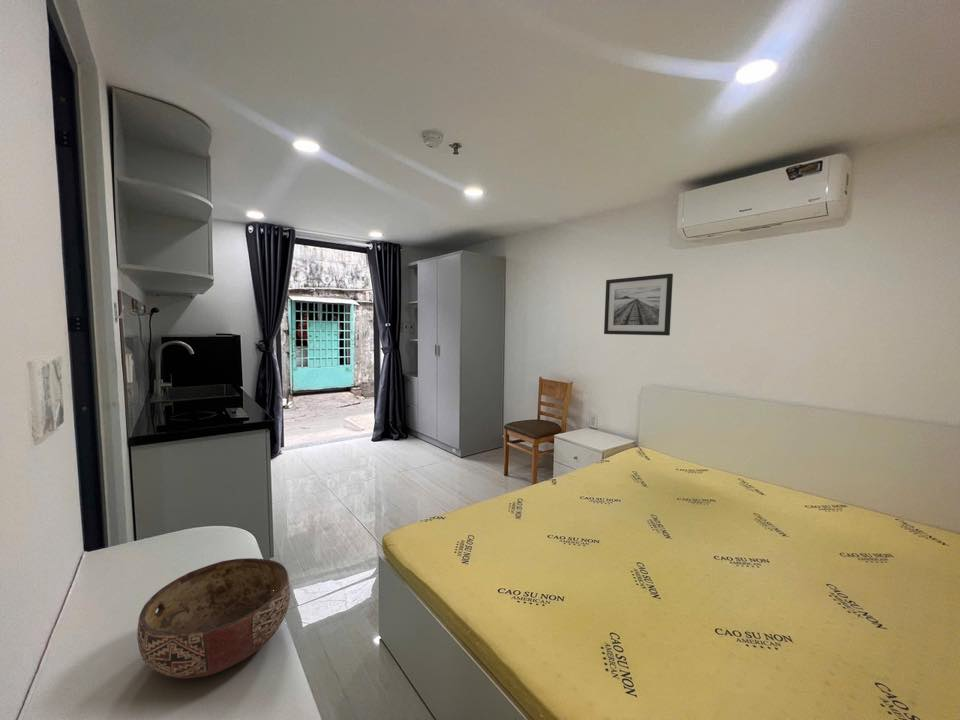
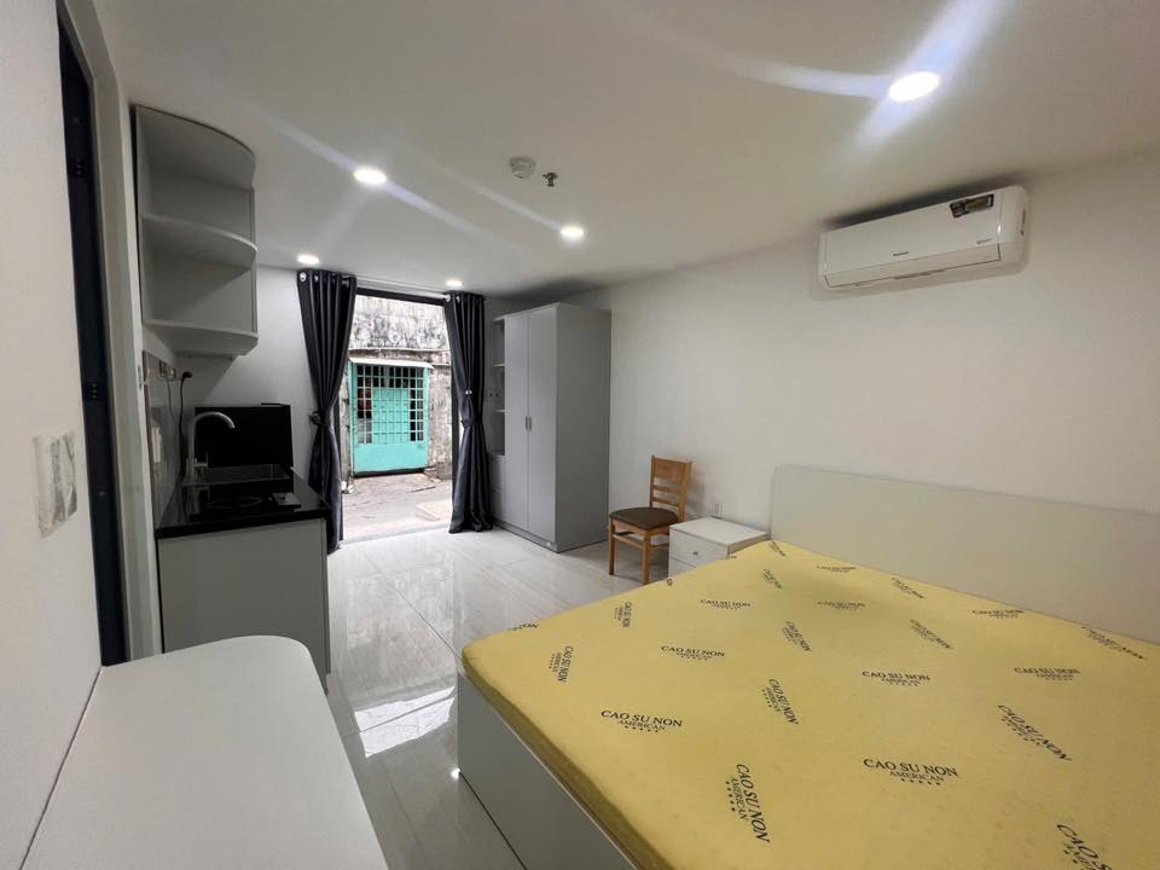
- bowl [136,557,291,680]
- wall art [603,273,674,337]
